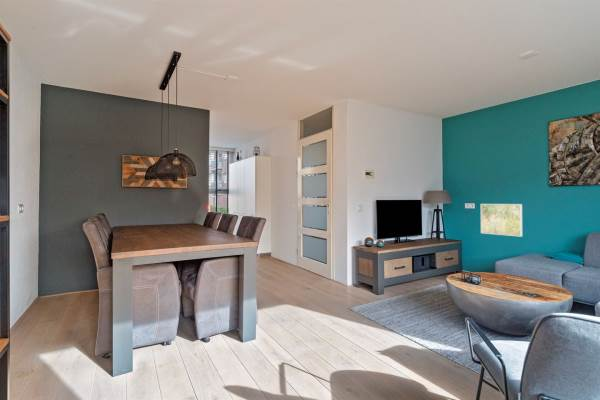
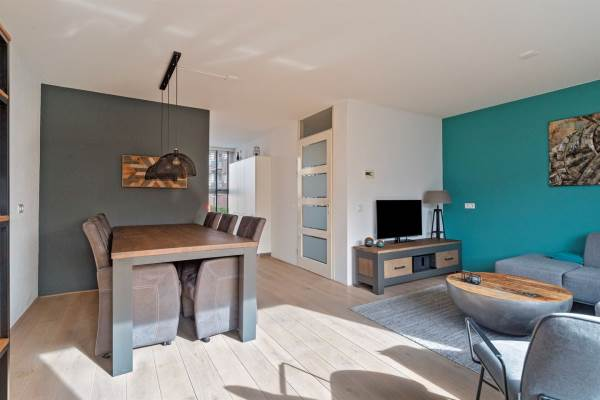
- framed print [480,203,523,238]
